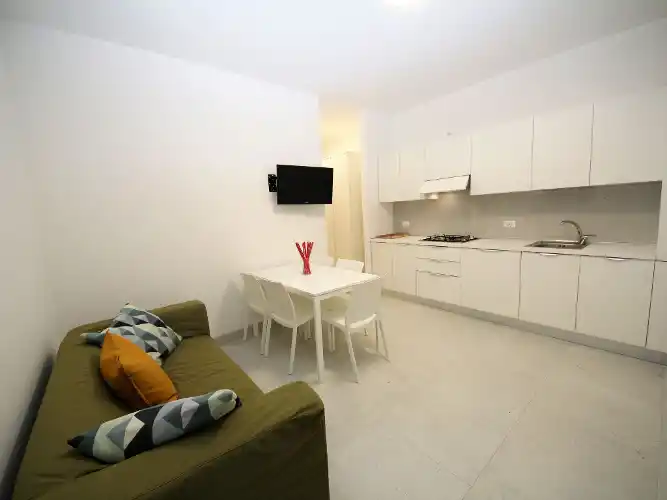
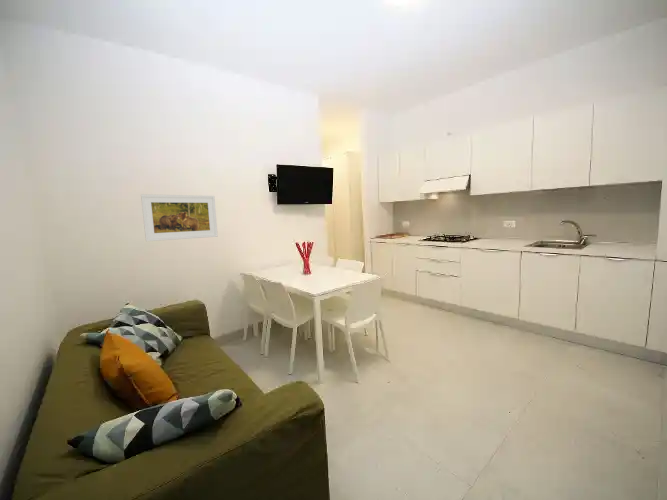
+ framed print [140,193,219,242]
